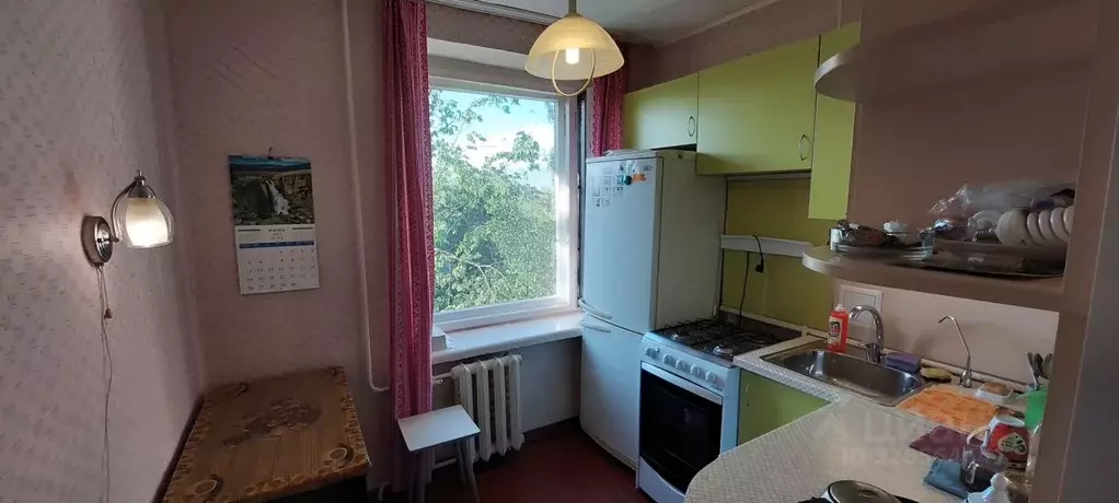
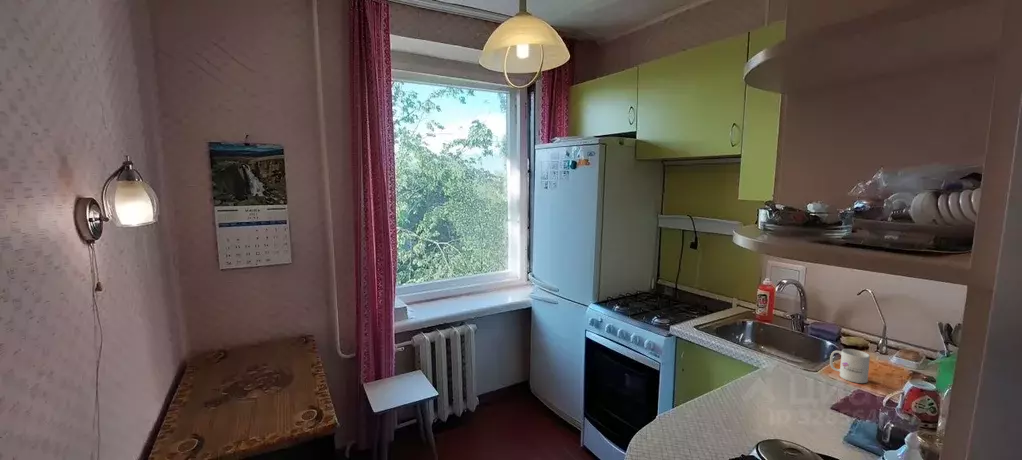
+ mug [829,348,871,384]
